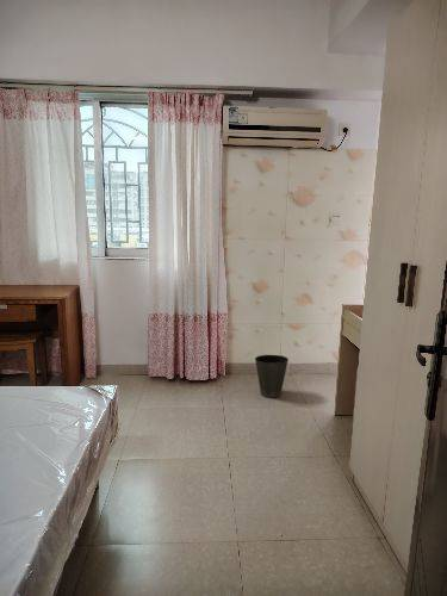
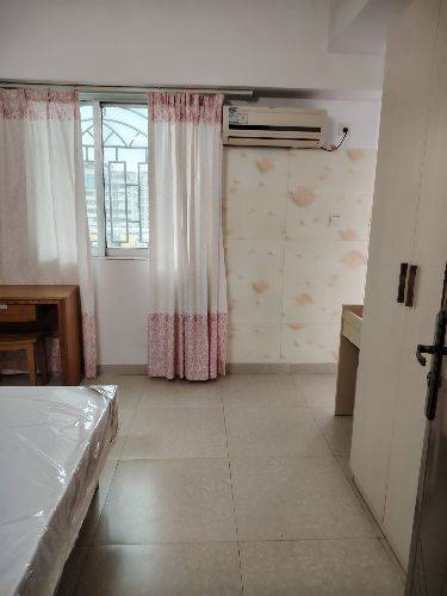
- waste basket [254,354,290,398]
